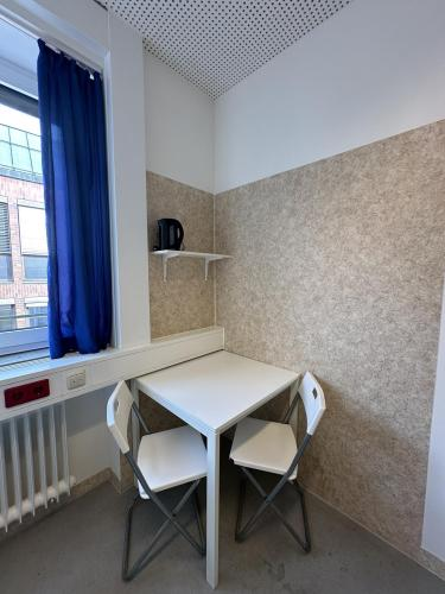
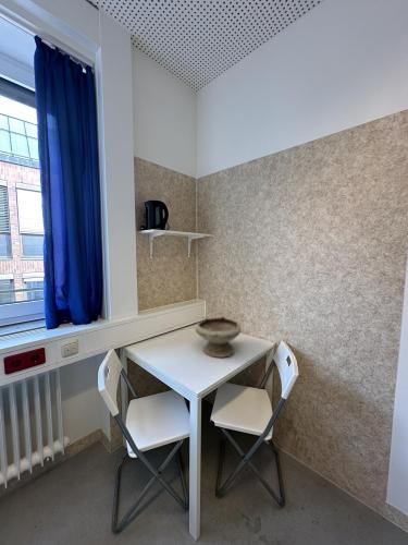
+ bowl [195,315,243,359]
